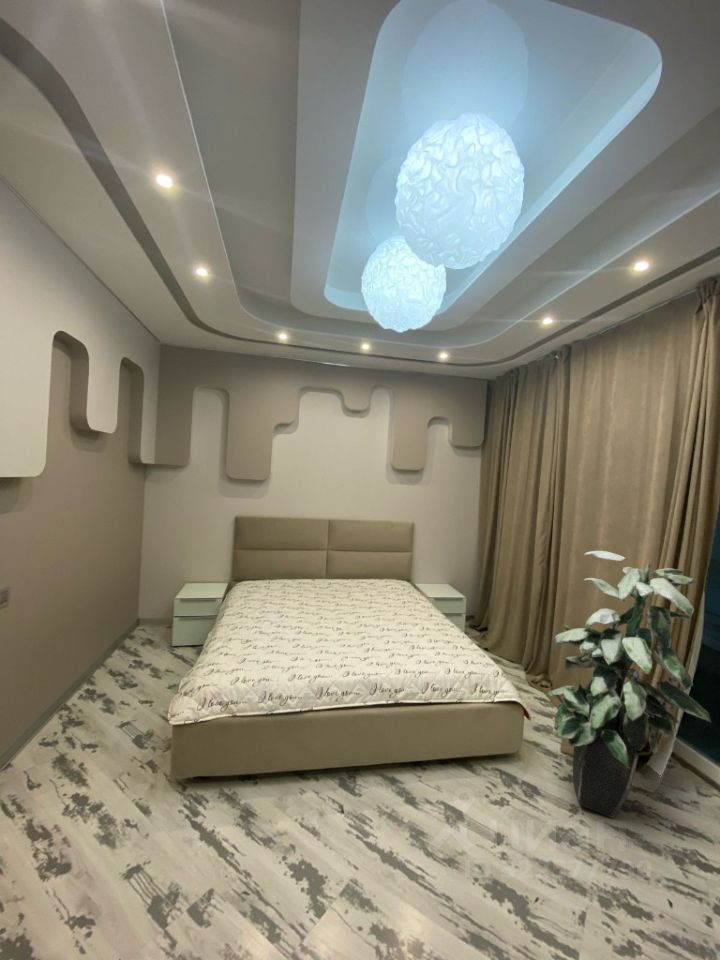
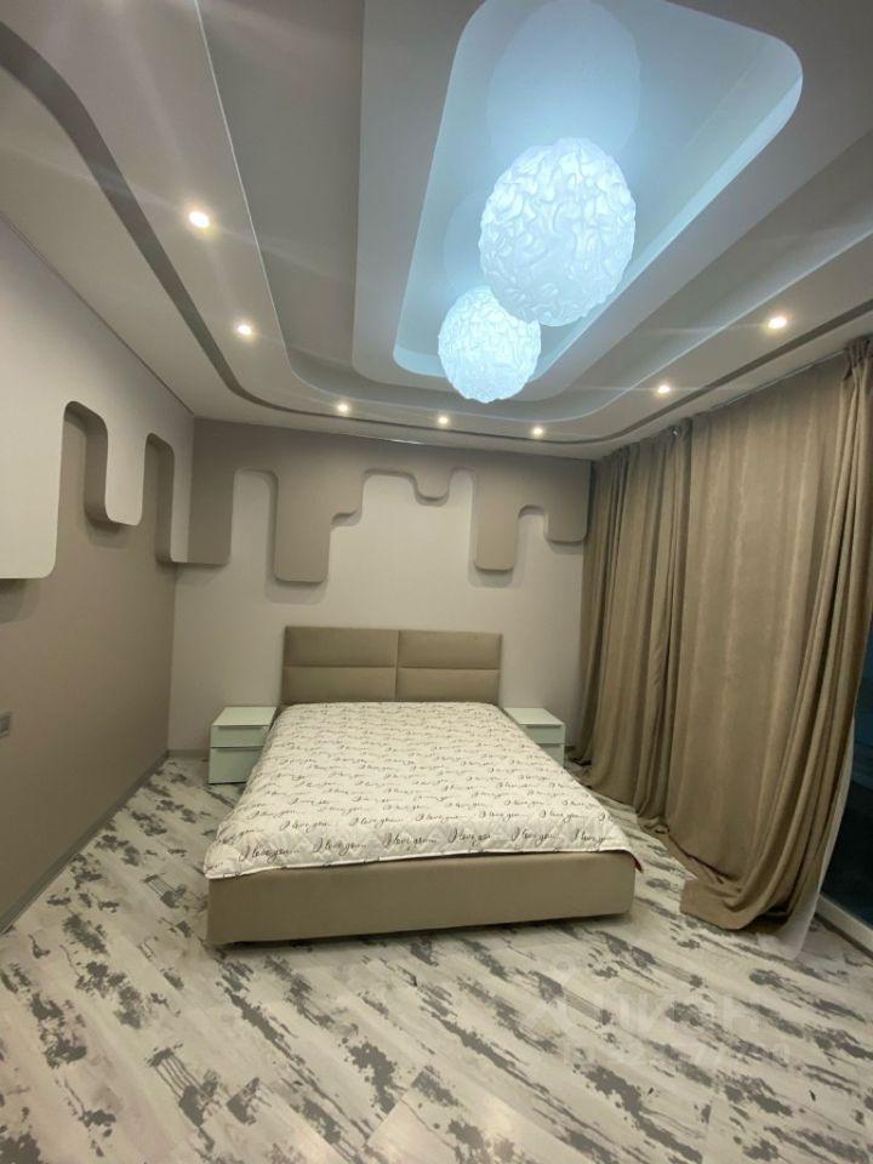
- indoor plant [547,550,712,819]
